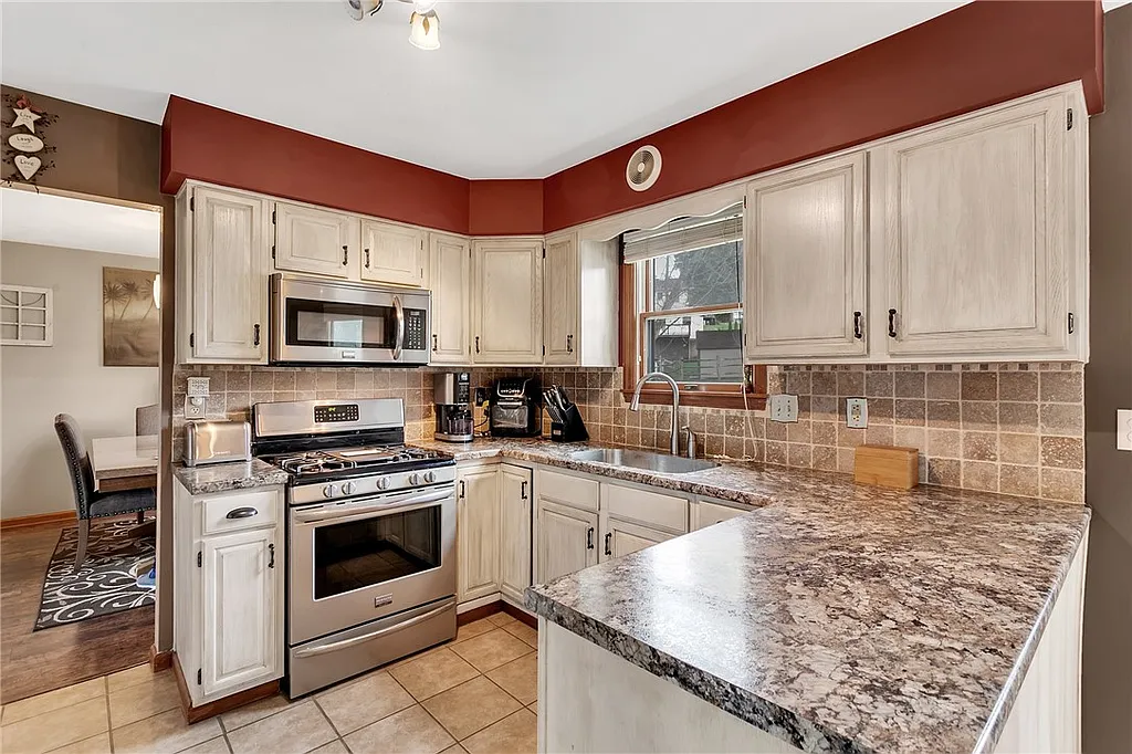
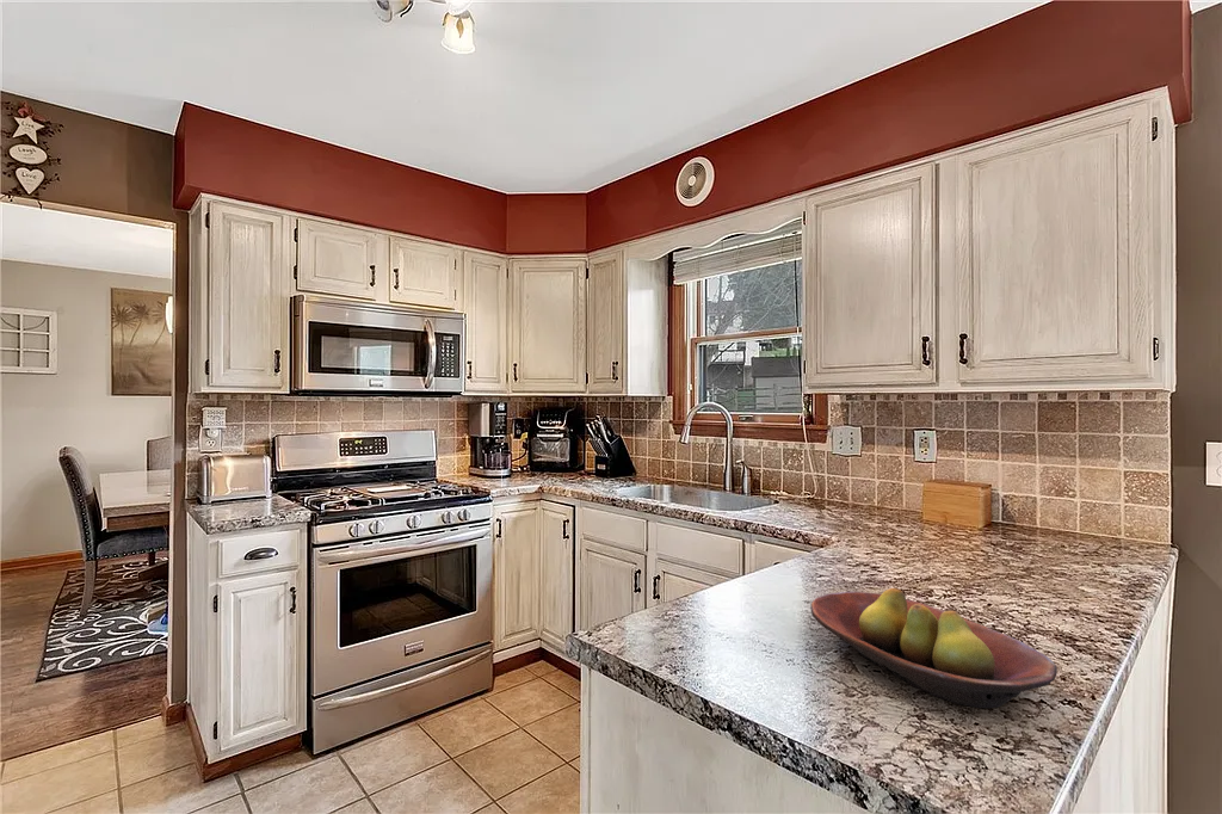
+ fruit bowl [809,586,1059,709]
